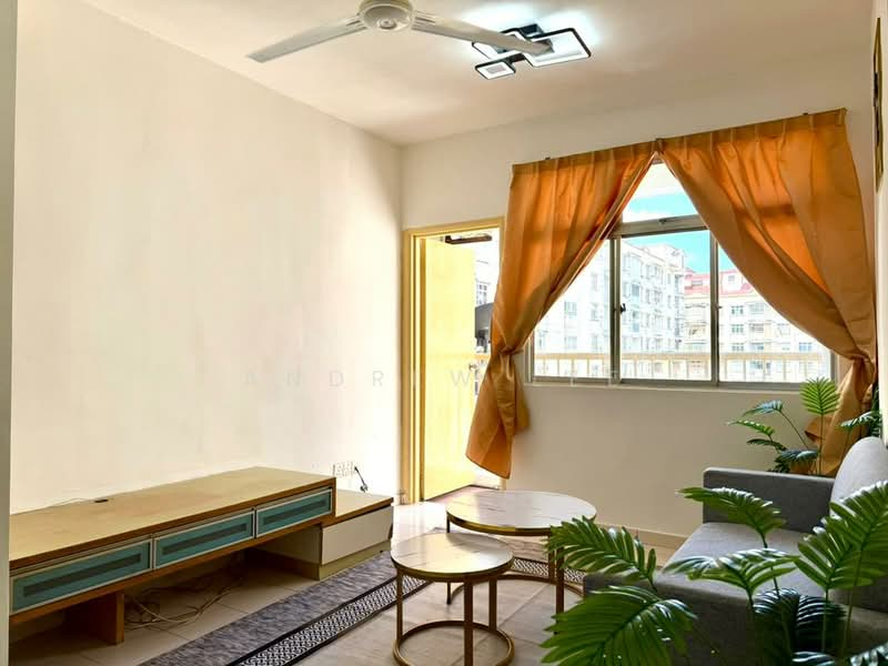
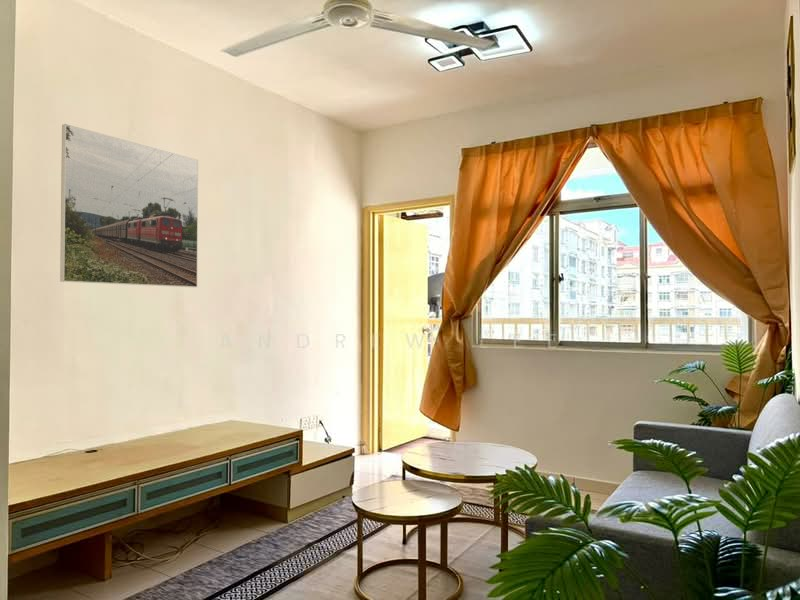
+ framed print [59,123,199,288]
